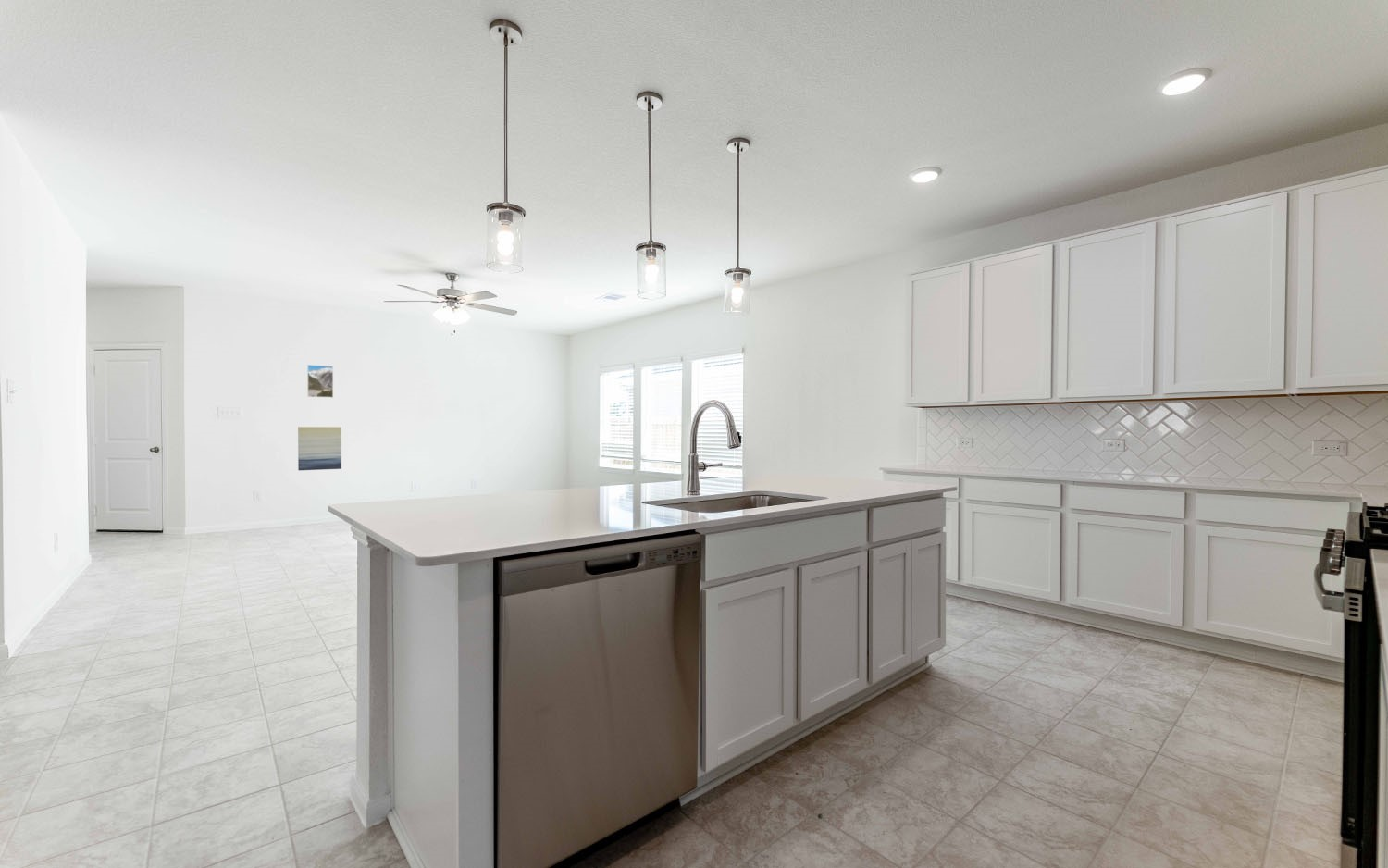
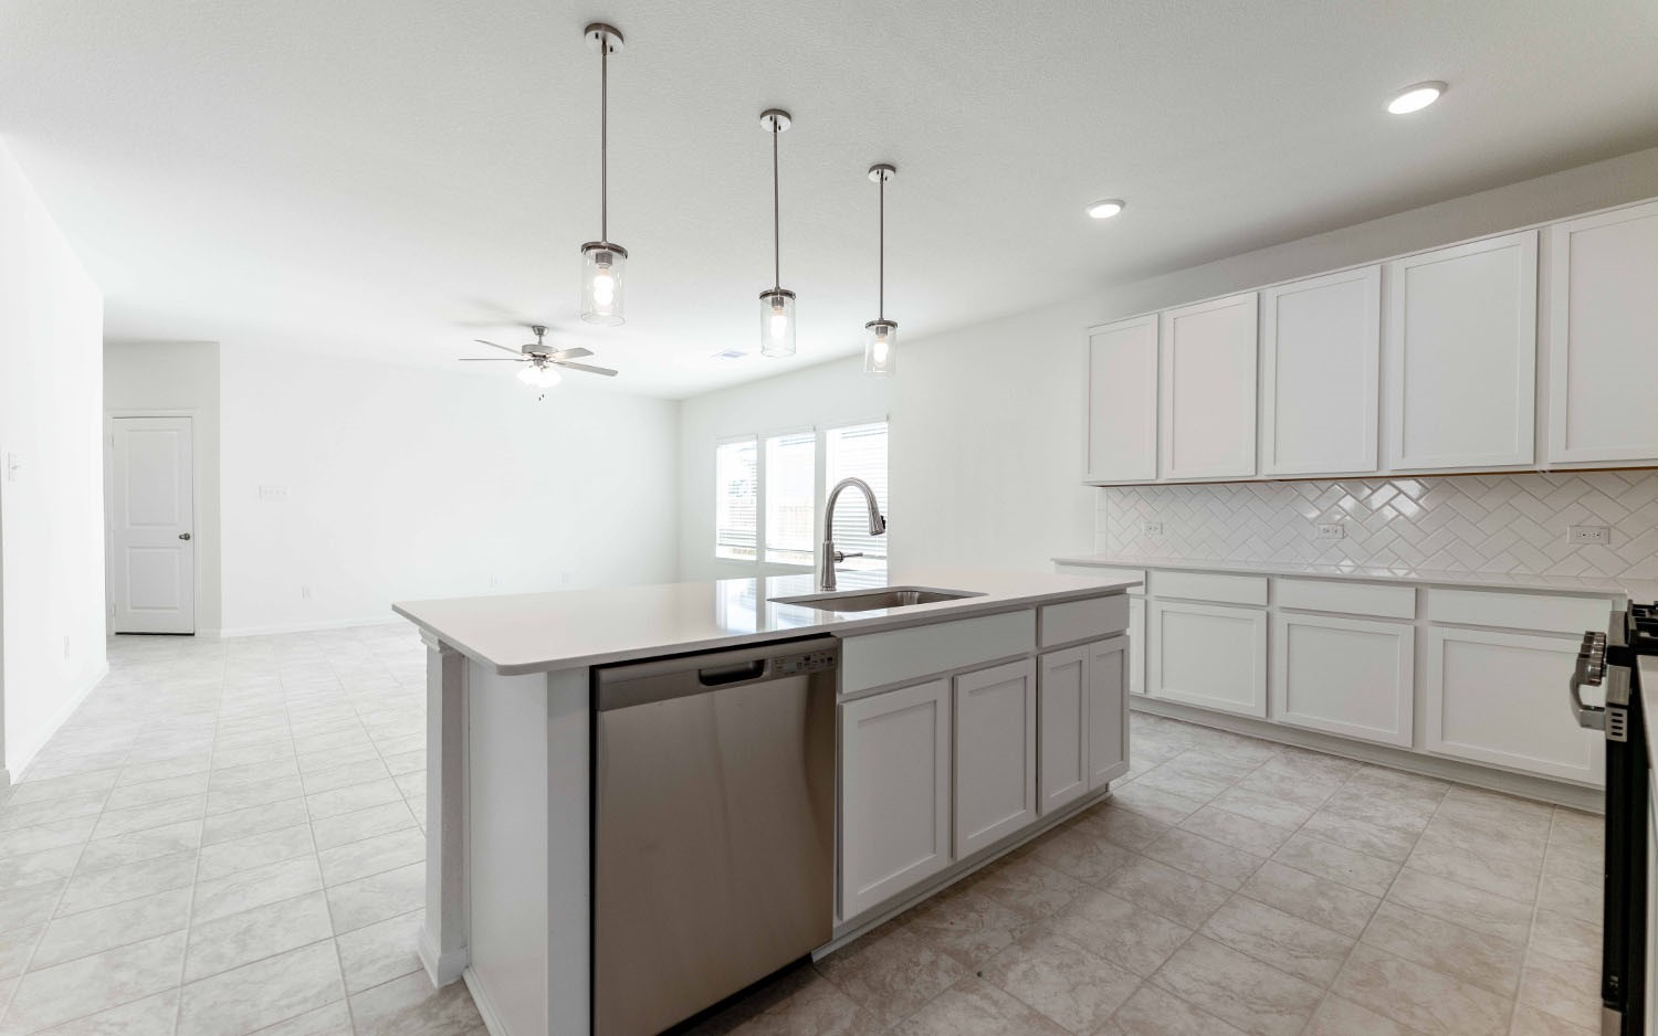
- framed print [306,364,334,399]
- wall art [297,426,342,471]
